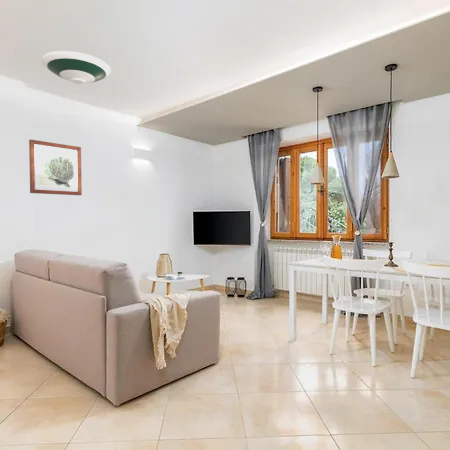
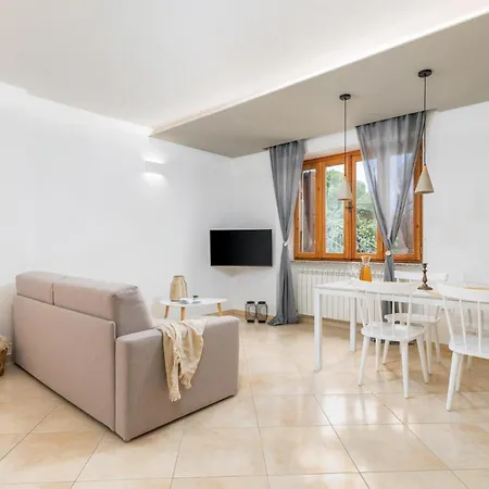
- wall art [28,138,83,196]
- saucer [40,50,112,85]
